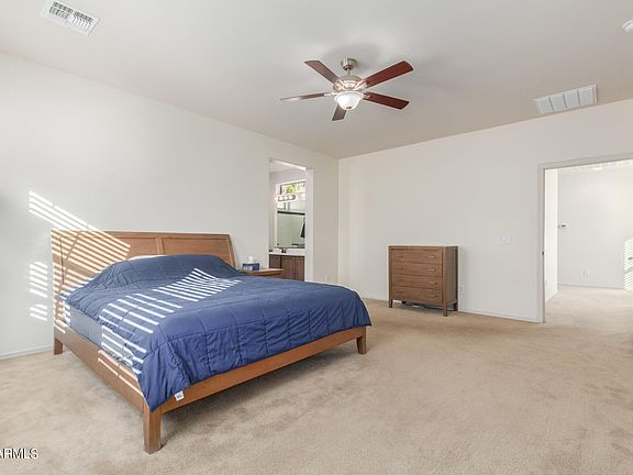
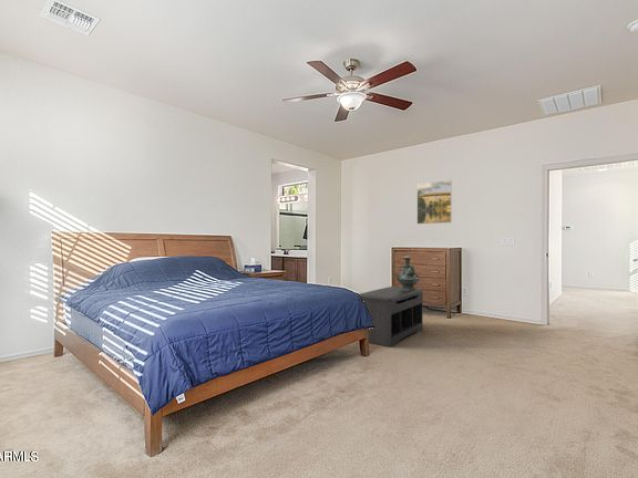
+ bench [358,285,424,349]
+ decorative urn [394,256,421,291]
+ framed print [416,179,453,225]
